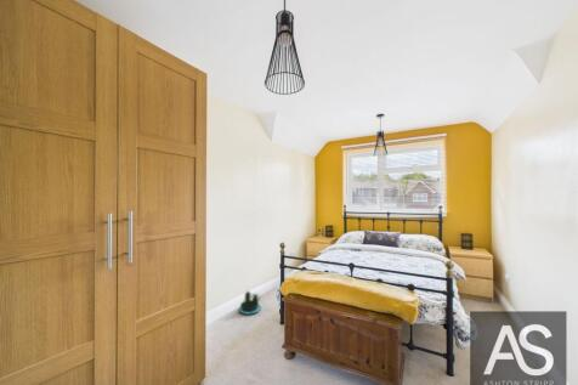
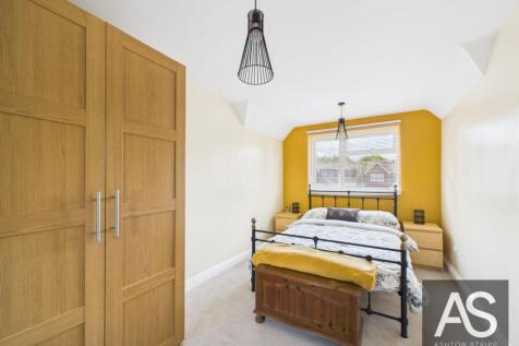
- potted plant [237,290,264,316]
